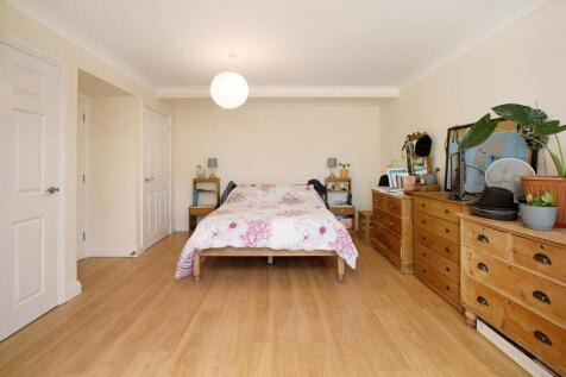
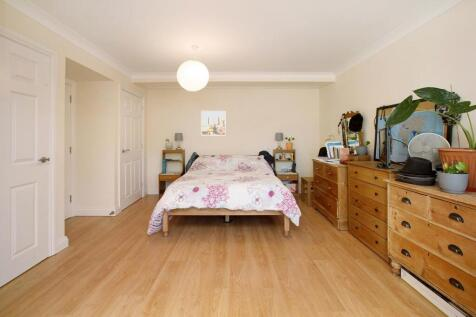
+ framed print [200,110,227,136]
